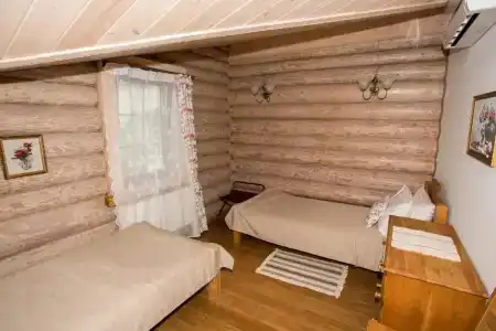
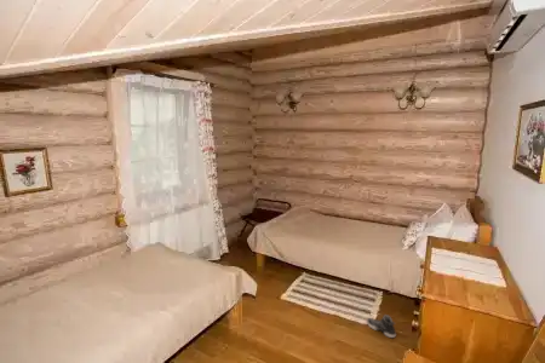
+ sneaker [366,313,397,339]
